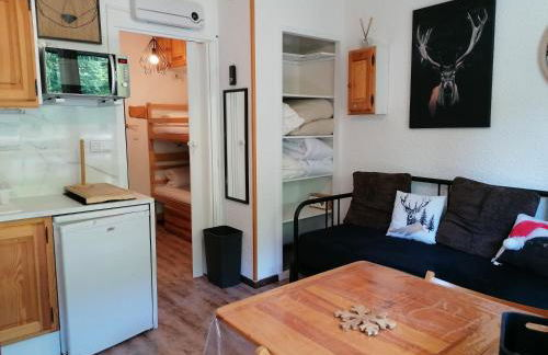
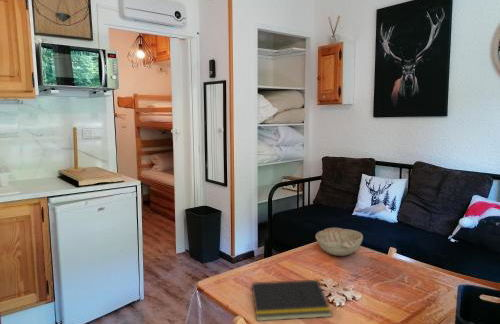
+ decorative bowl [315,227,364,257]
+ notepad [249,279,333,322]
